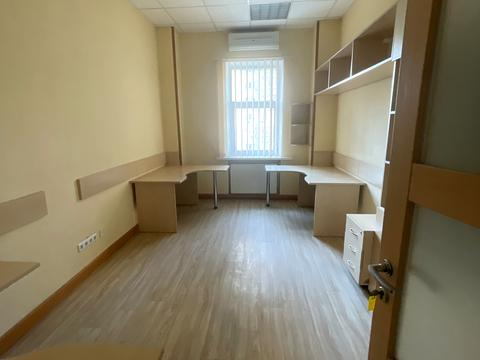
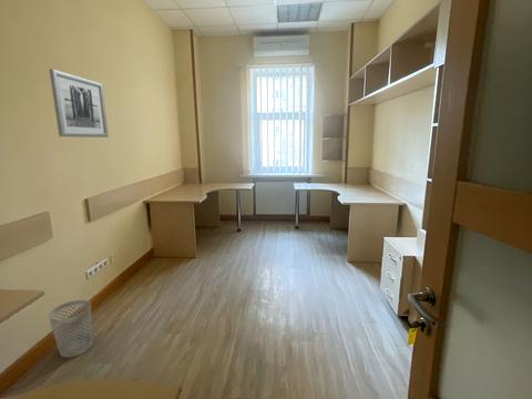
+ wastebasket [48,299,93,358]
+ wall art [48,68,110,139]
